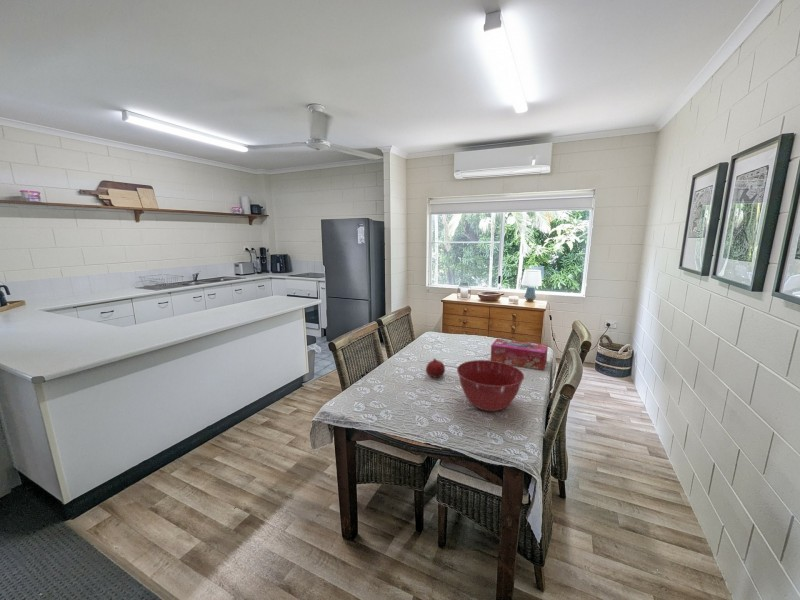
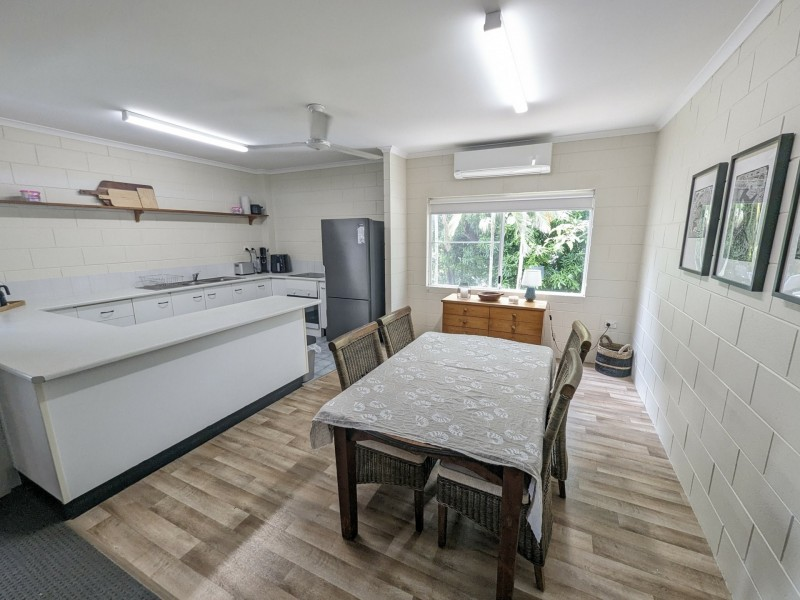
- fruit [425,357,446,379]
- tissue box [490,337,549,371]
- mixing bowl [456,359,525,412]
